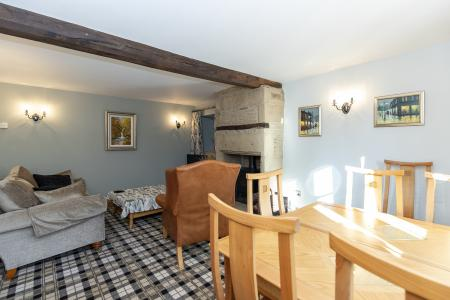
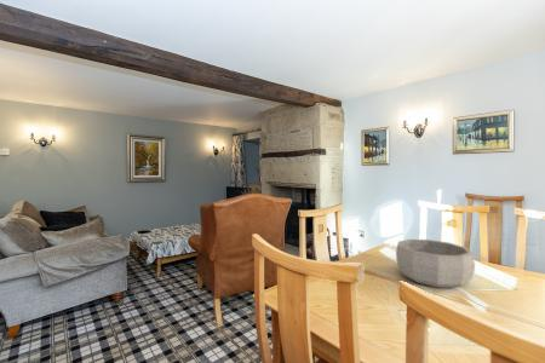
+ decorative bowl [395,238,476,289]
